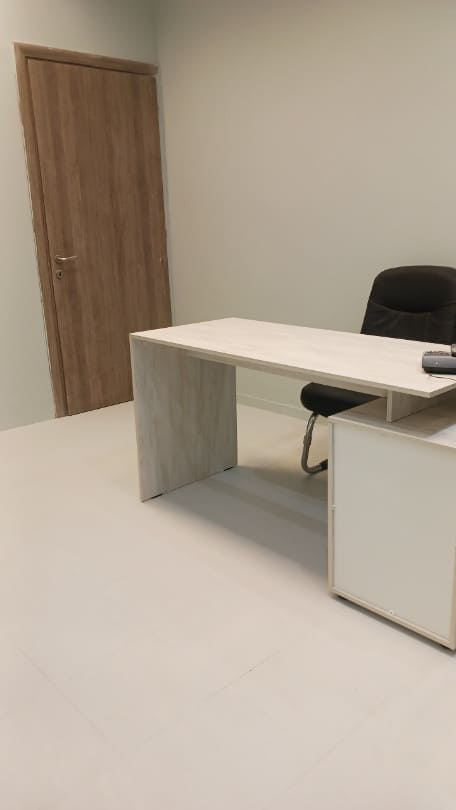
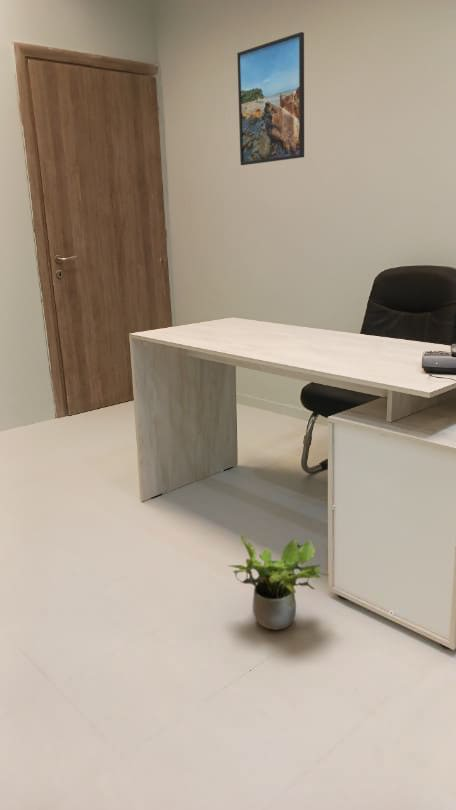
+ potted plant [226,534,329,631]
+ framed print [236,31,305,166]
